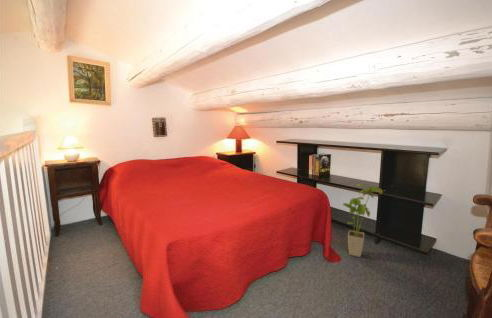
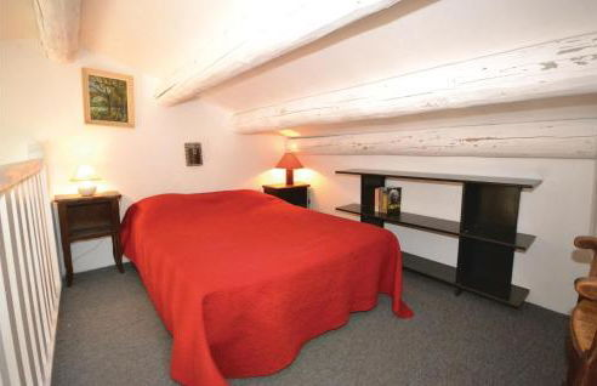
- house plant [342,183,383,258]
